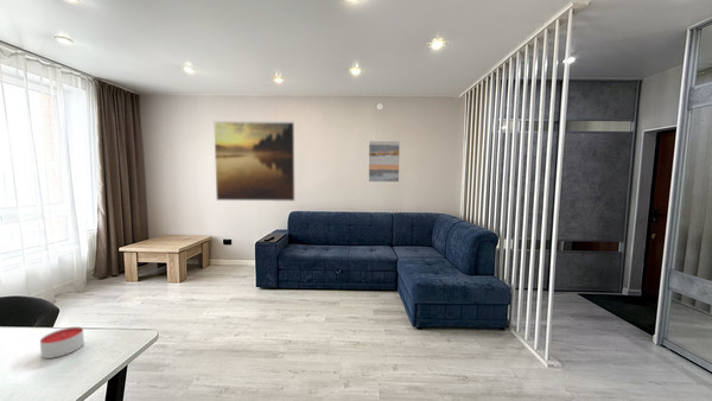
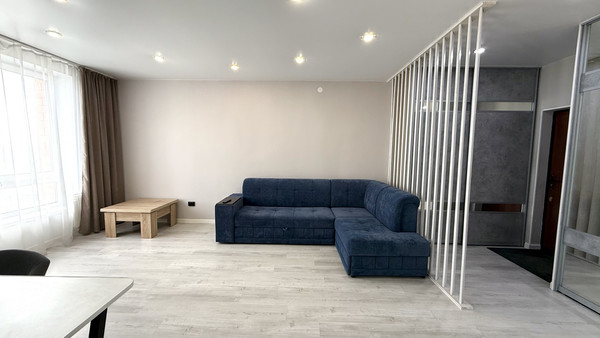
- candle [39,326,85,359]
- wall art [368,140,401,183]
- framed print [212,120,295,203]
